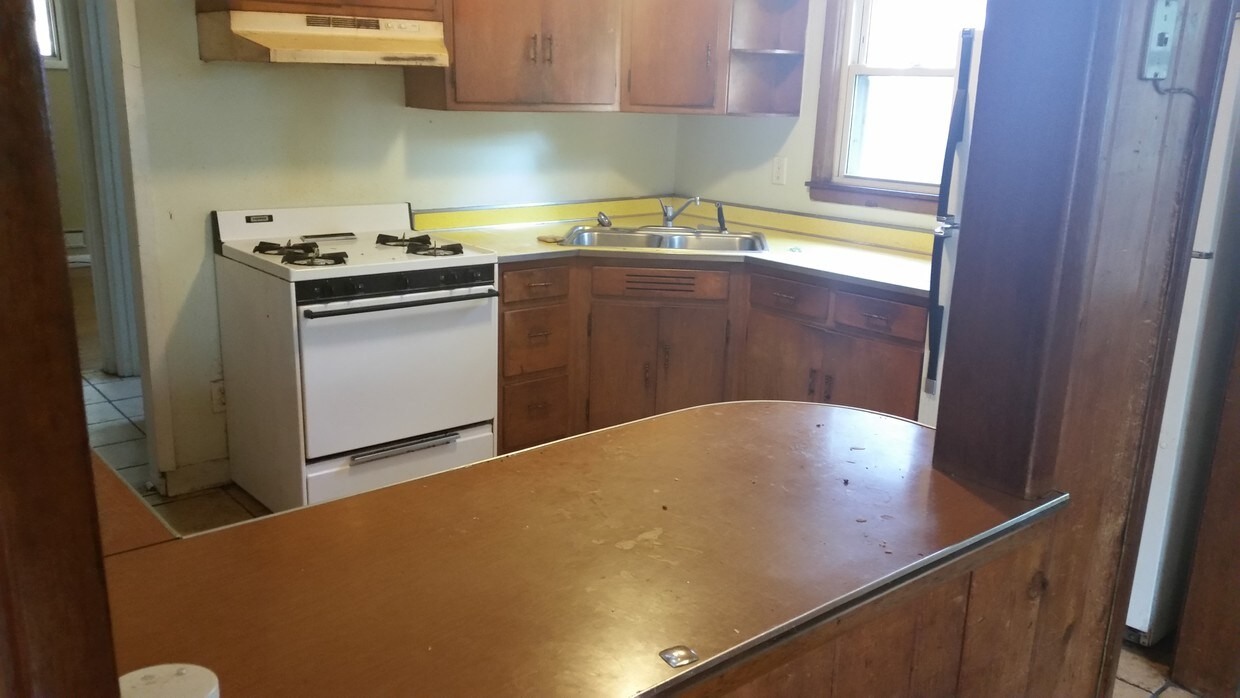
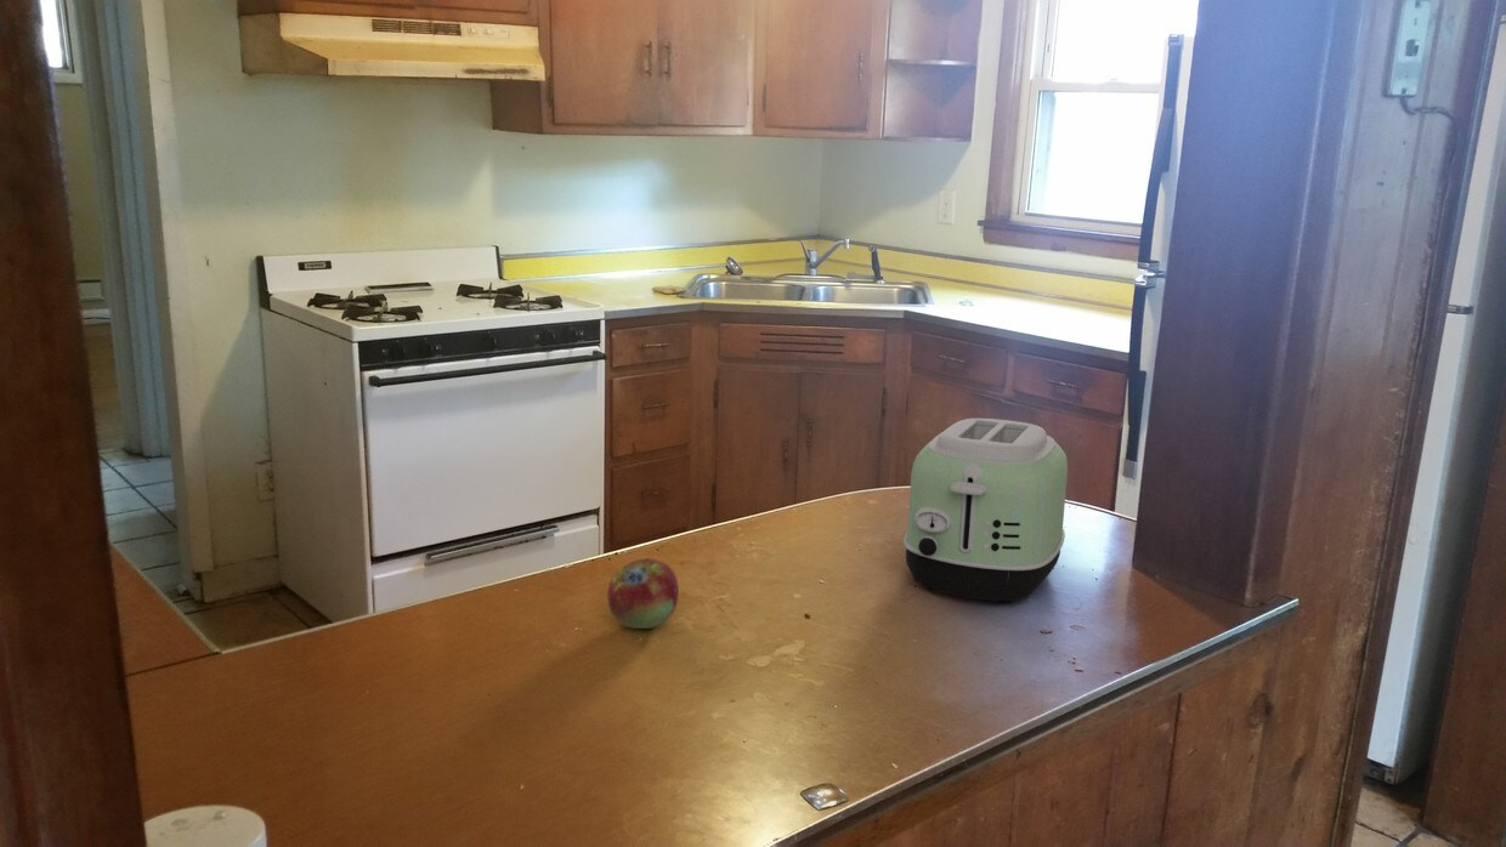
+ fruit [606,557,680,630]
+ toaster [902,417,1069,604]
